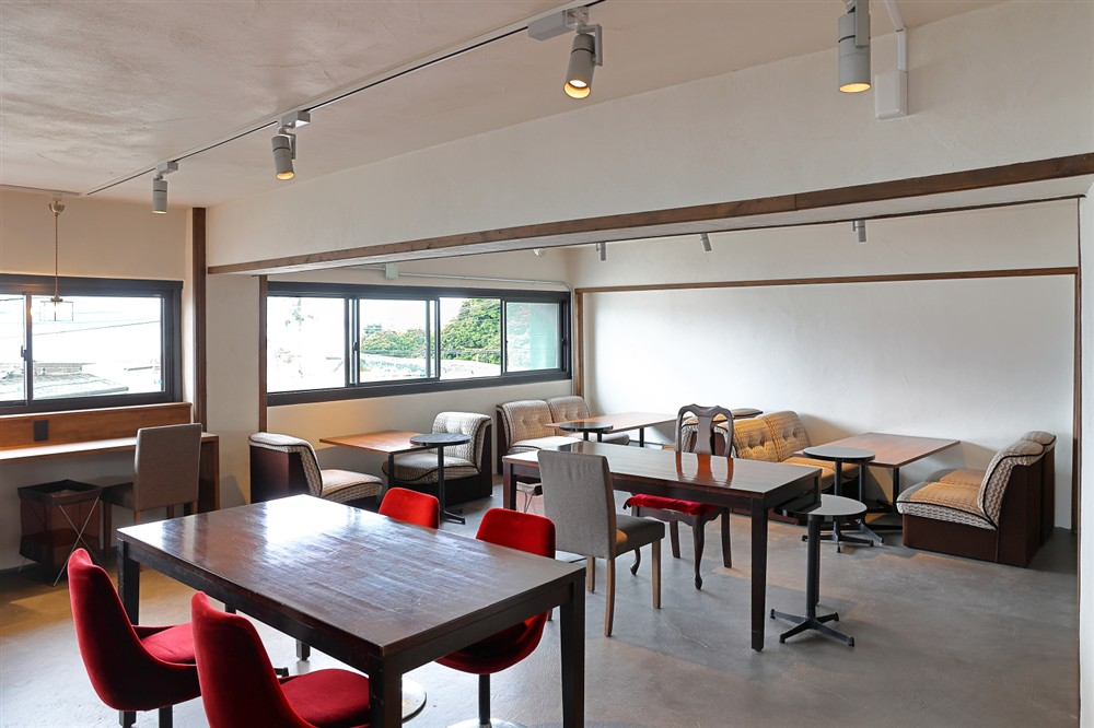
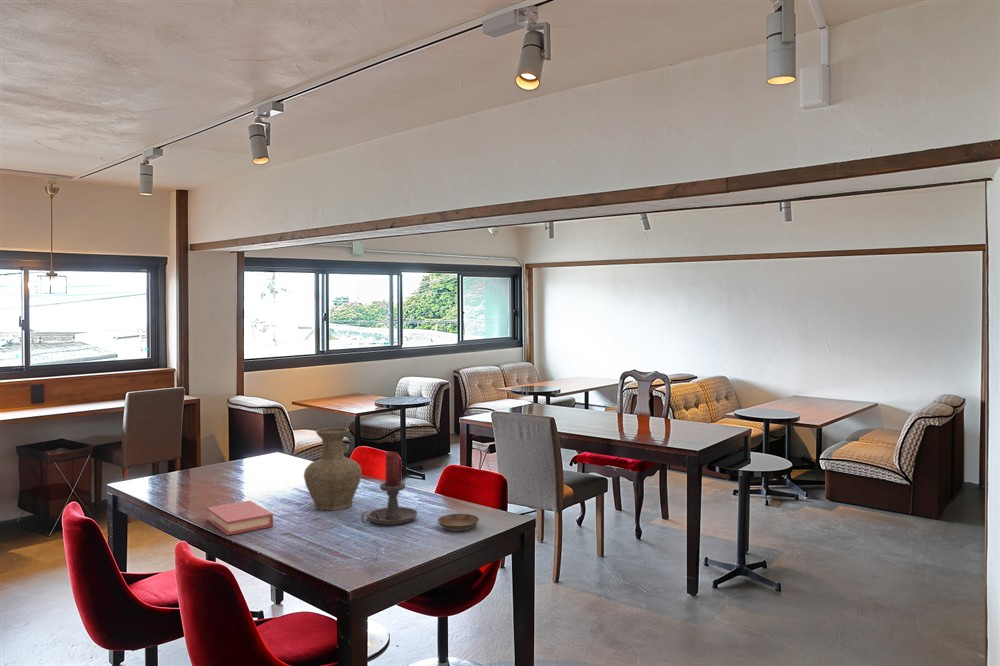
+ candle holder [360,450,418,526]
+ book [206,499,274,536]
+ vase [303,426,363,511]
+ saucer [437,513,480,532]
